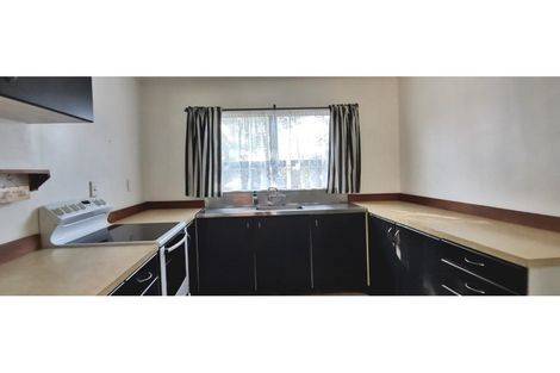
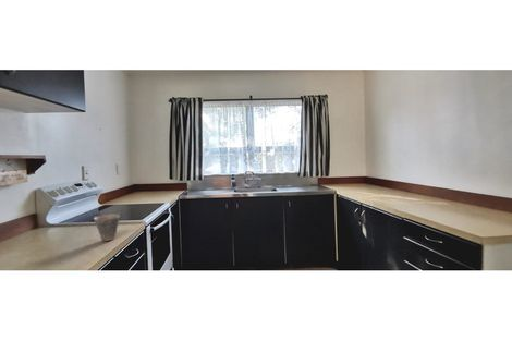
+ cup [93,212,121,242]
